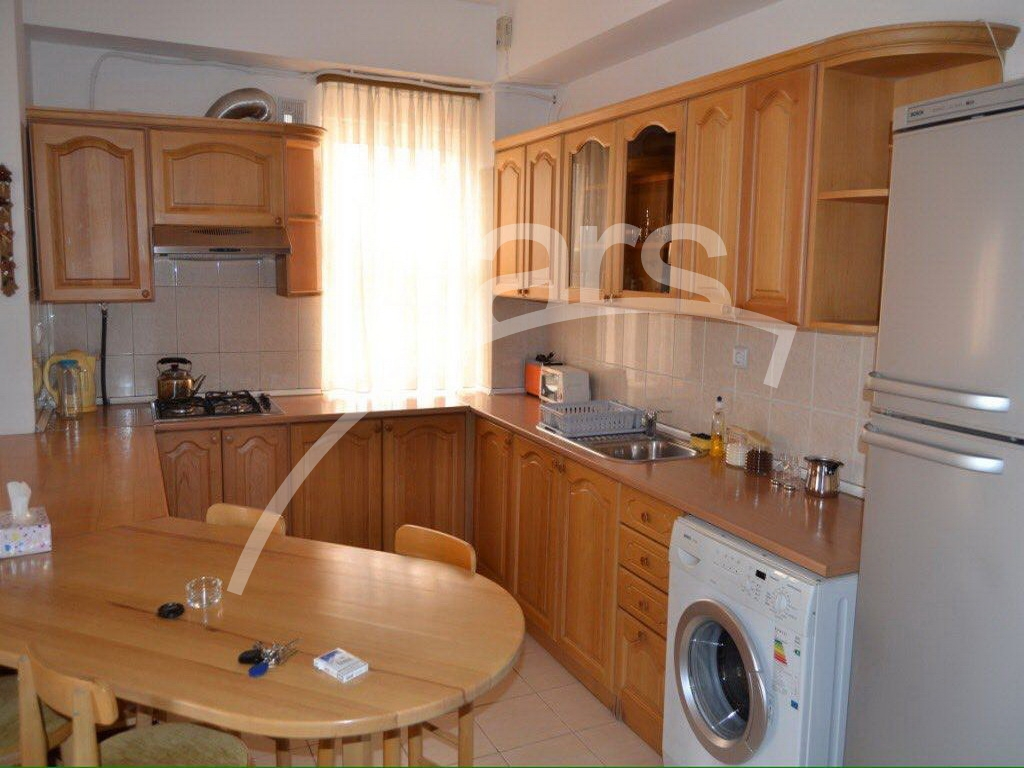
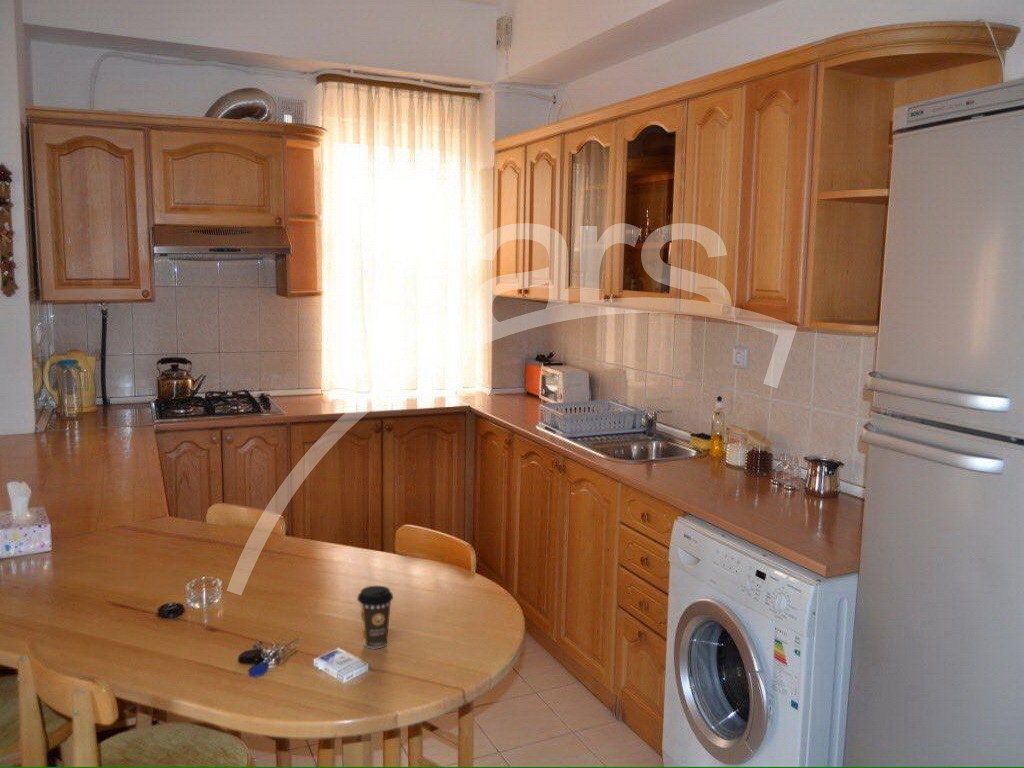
+ coffee cup [356,585,394,649]
